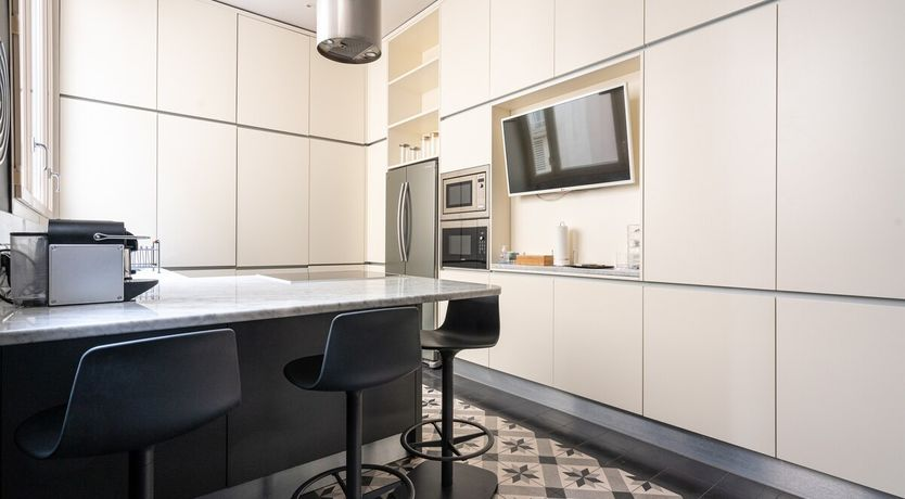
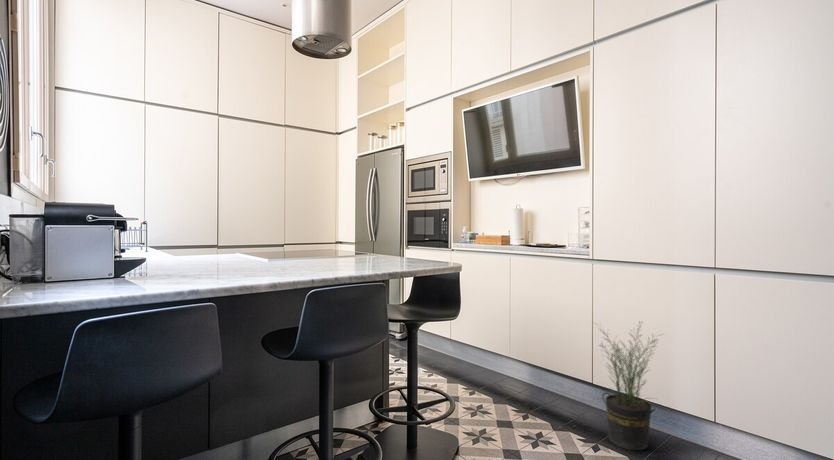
+ potted plant [593,319,666,451]
